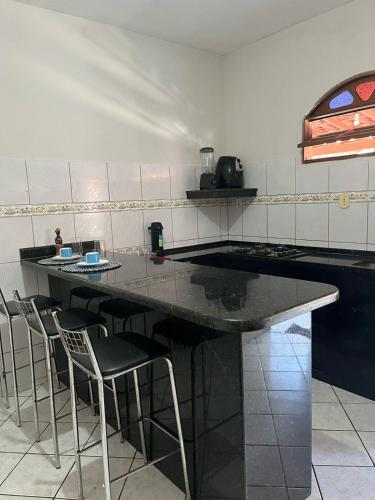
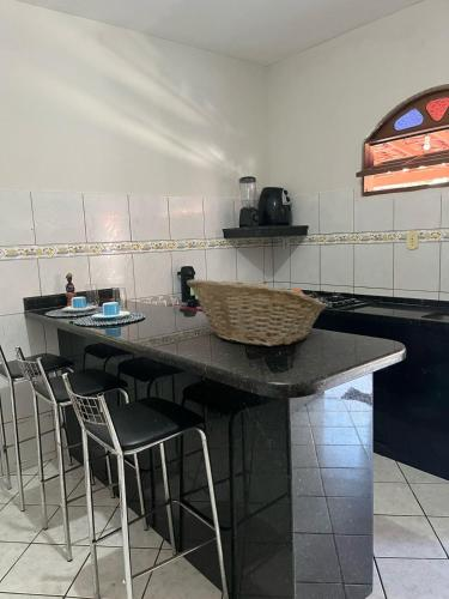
+ fruit basket [186,278,327,347]
